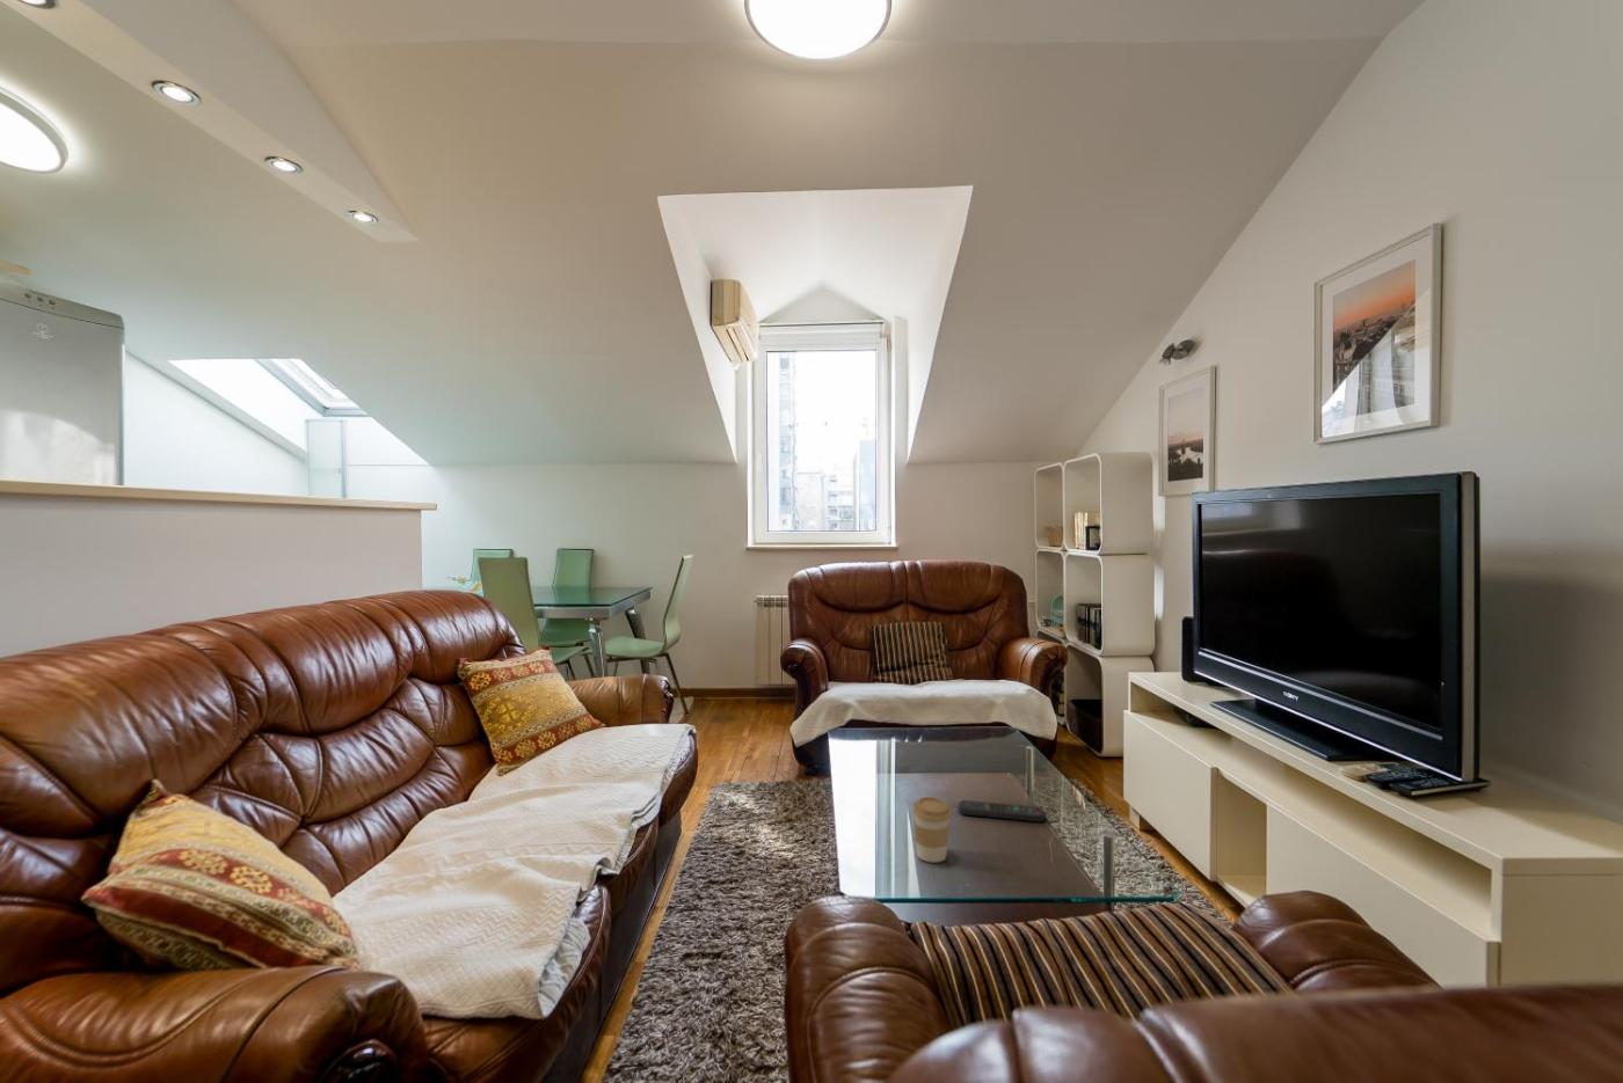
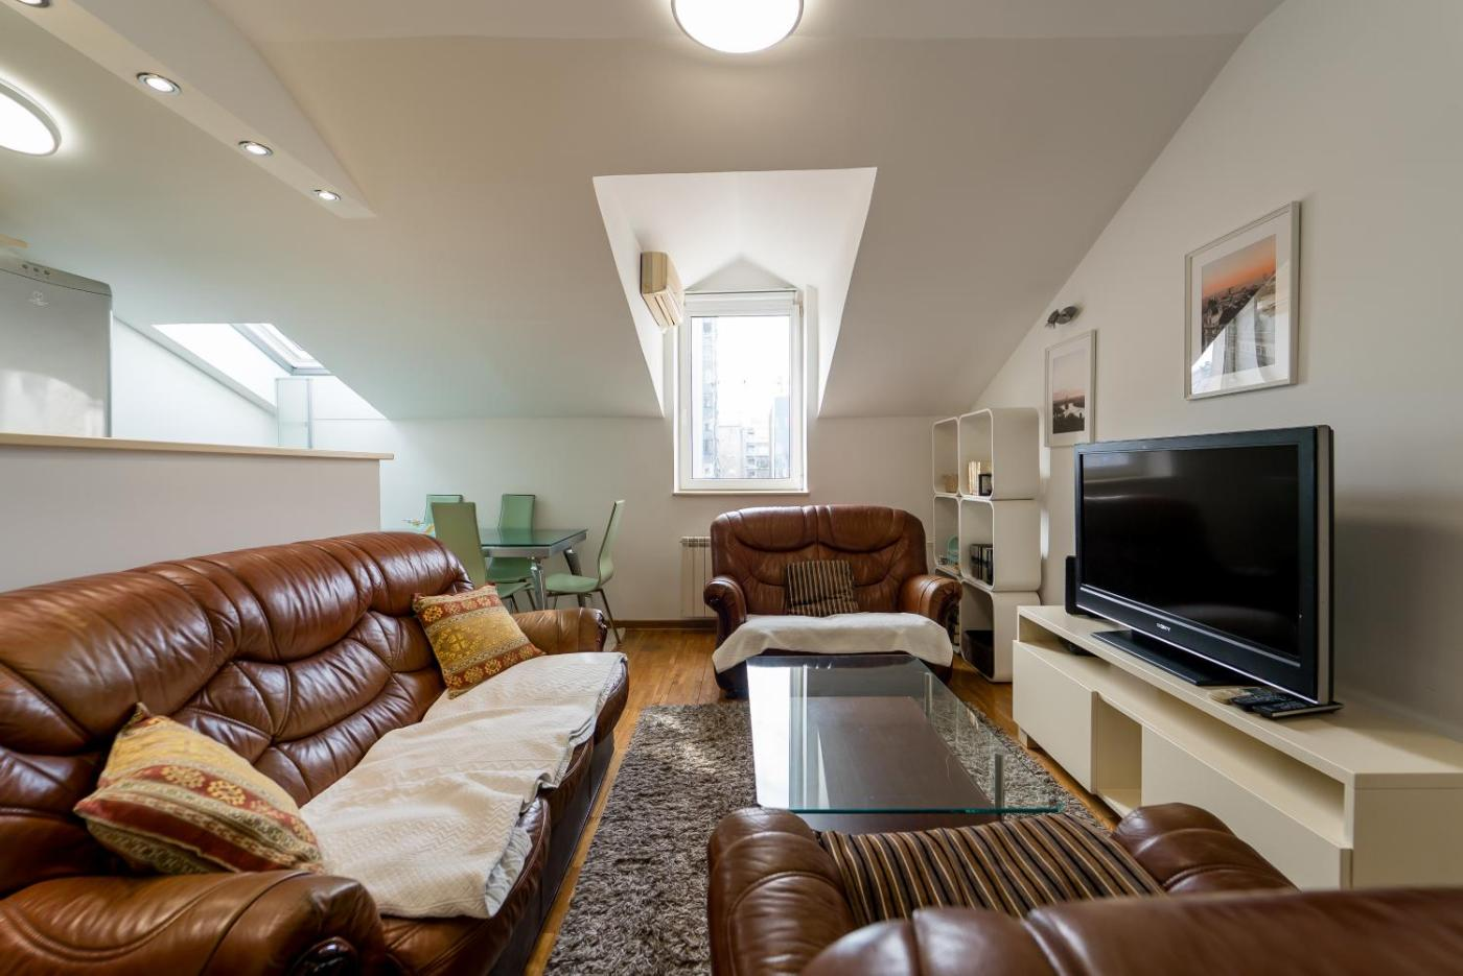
- coffee cup [911,795,953,864]
- remote control [958,799,1047,823]
